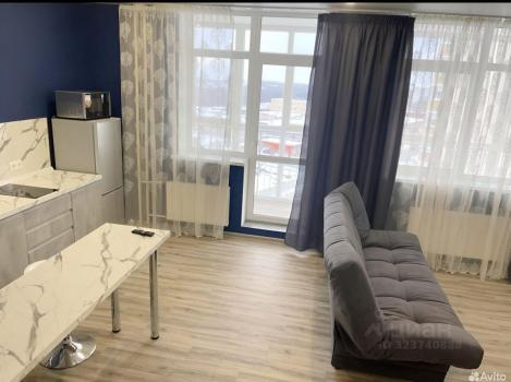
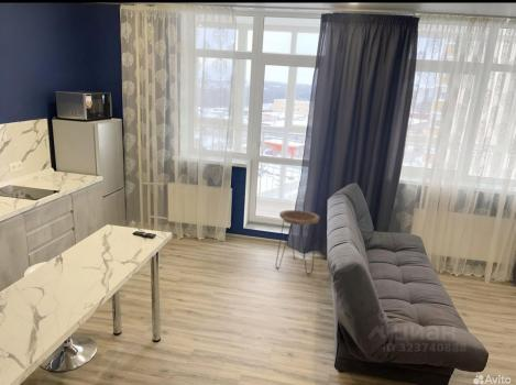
+ side table [275,209,320,275]
